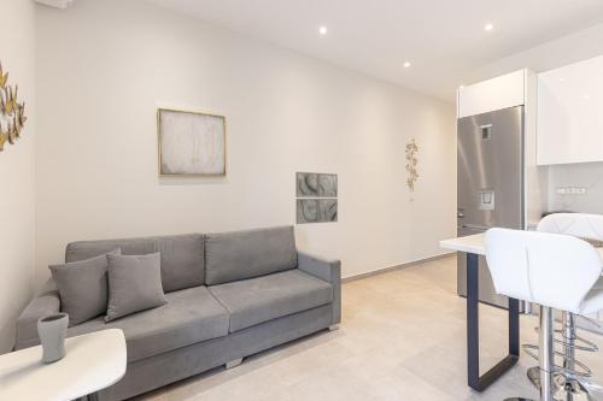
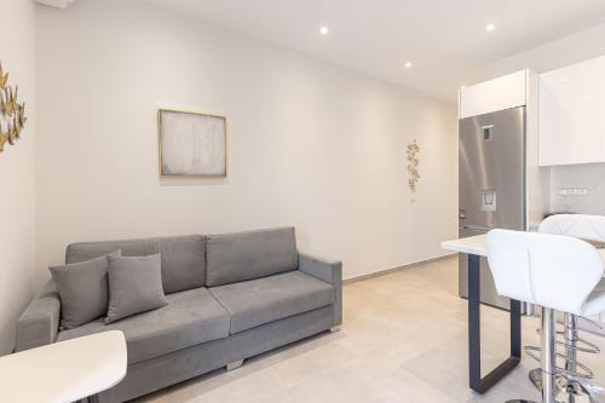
- drinking glass [36,312,70,364]
- wall art [294,171,339,225]
